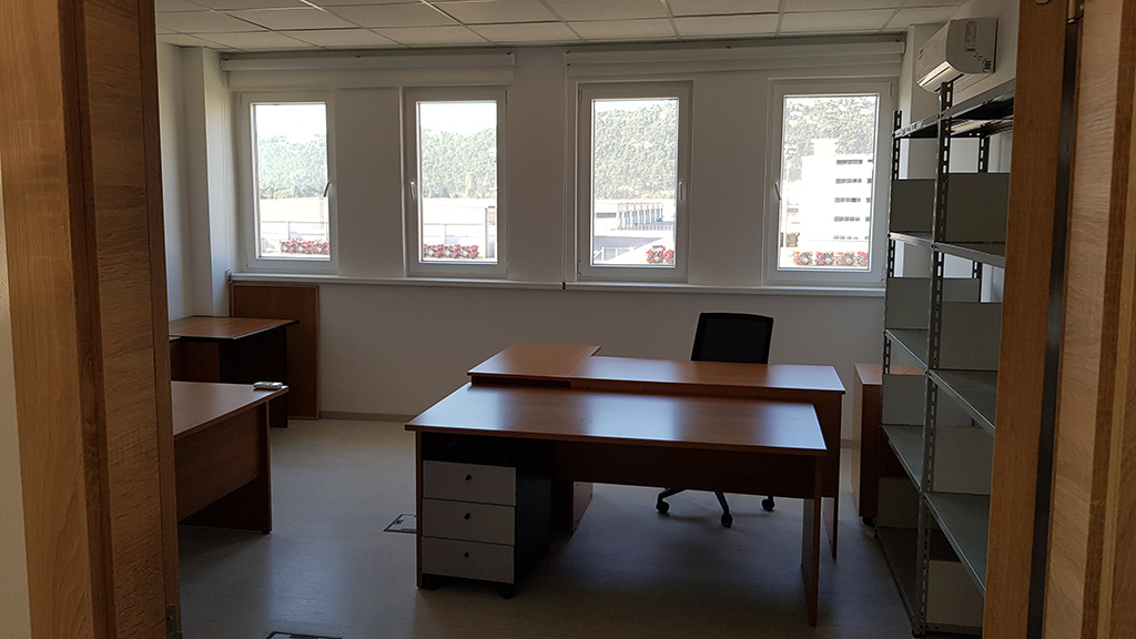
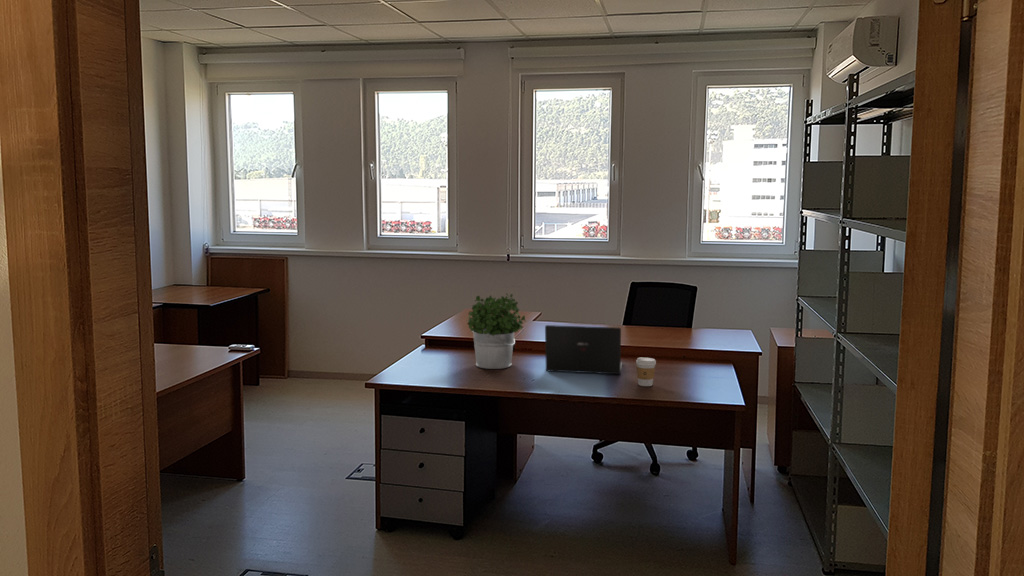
+ coffee cup [635,356,657,387]
+ potted plant [466,293,527,370]
+ laptop [544,324,623,375]
